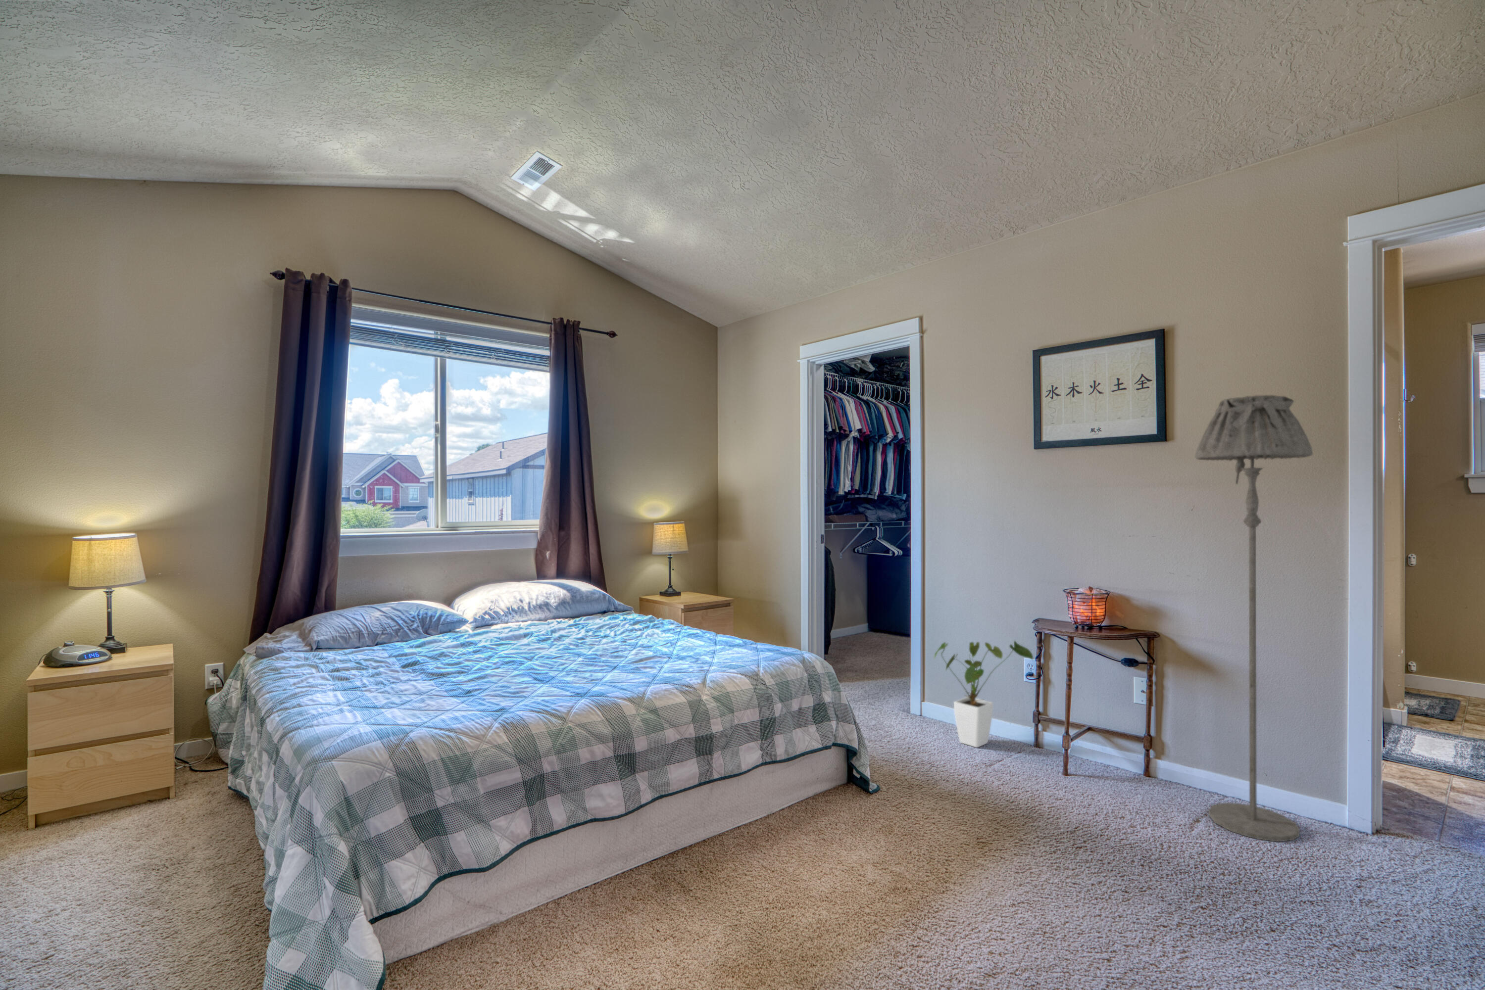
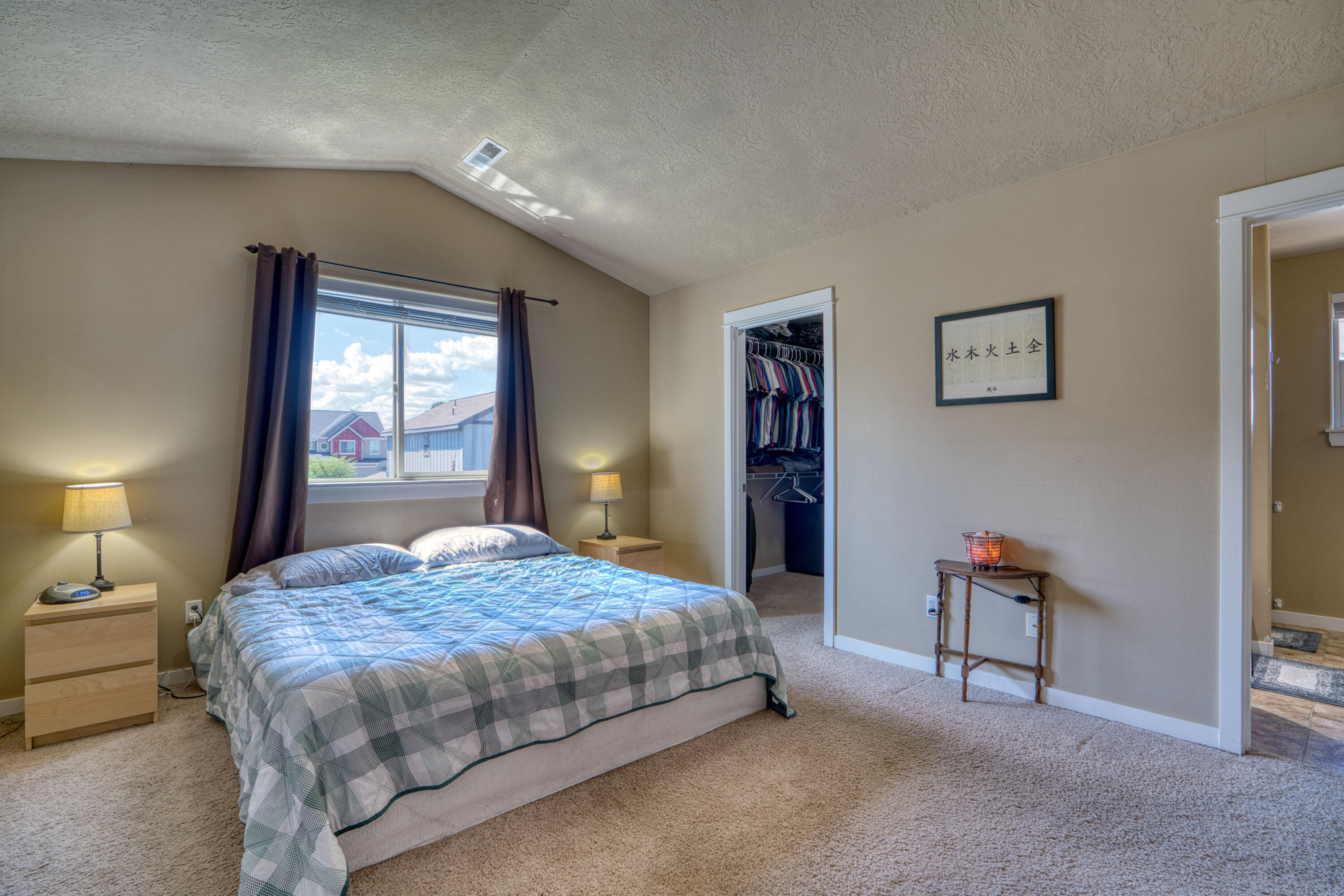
- house plant [934,640,1034,748]
- floor lamp [1194,394,1314,842]
